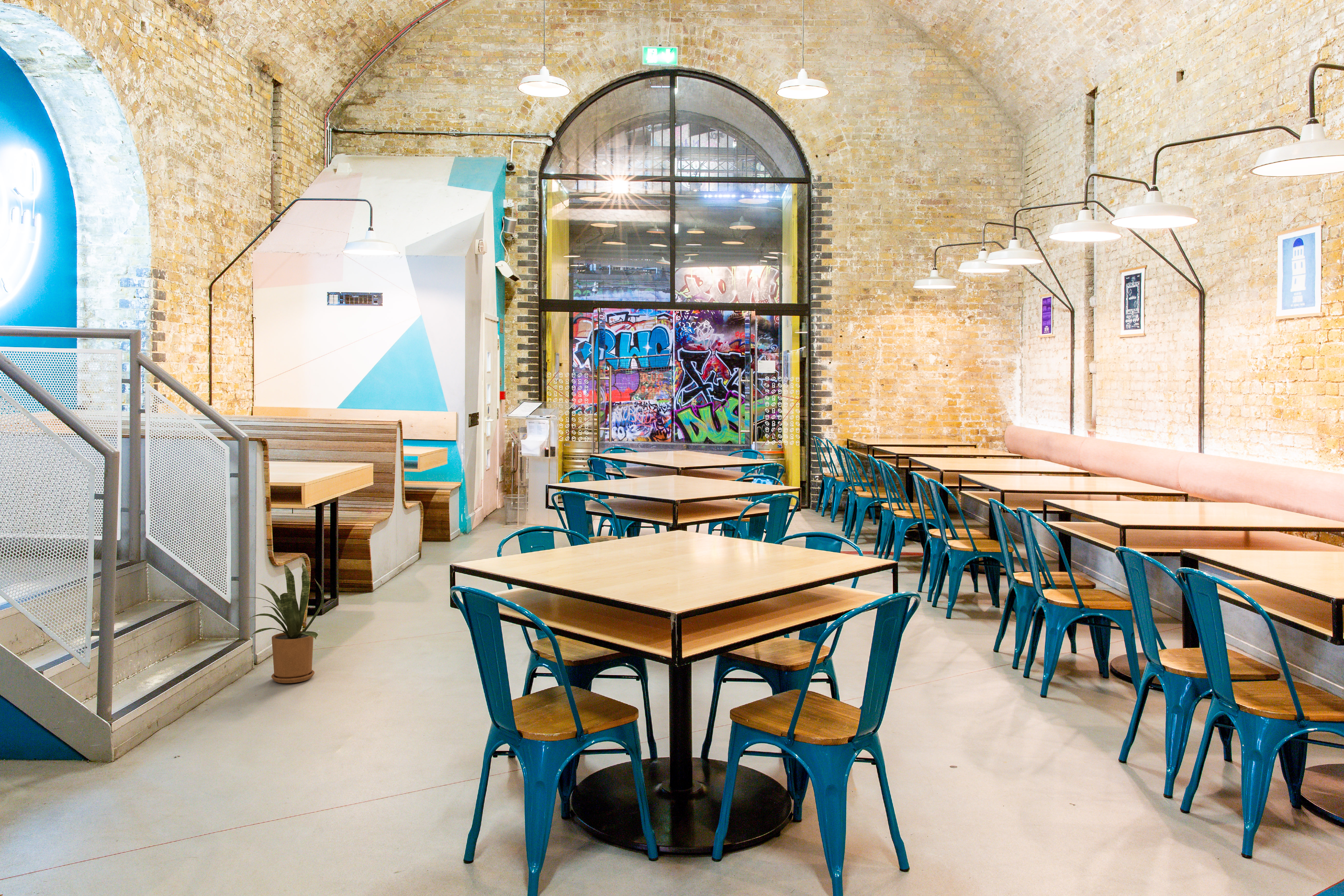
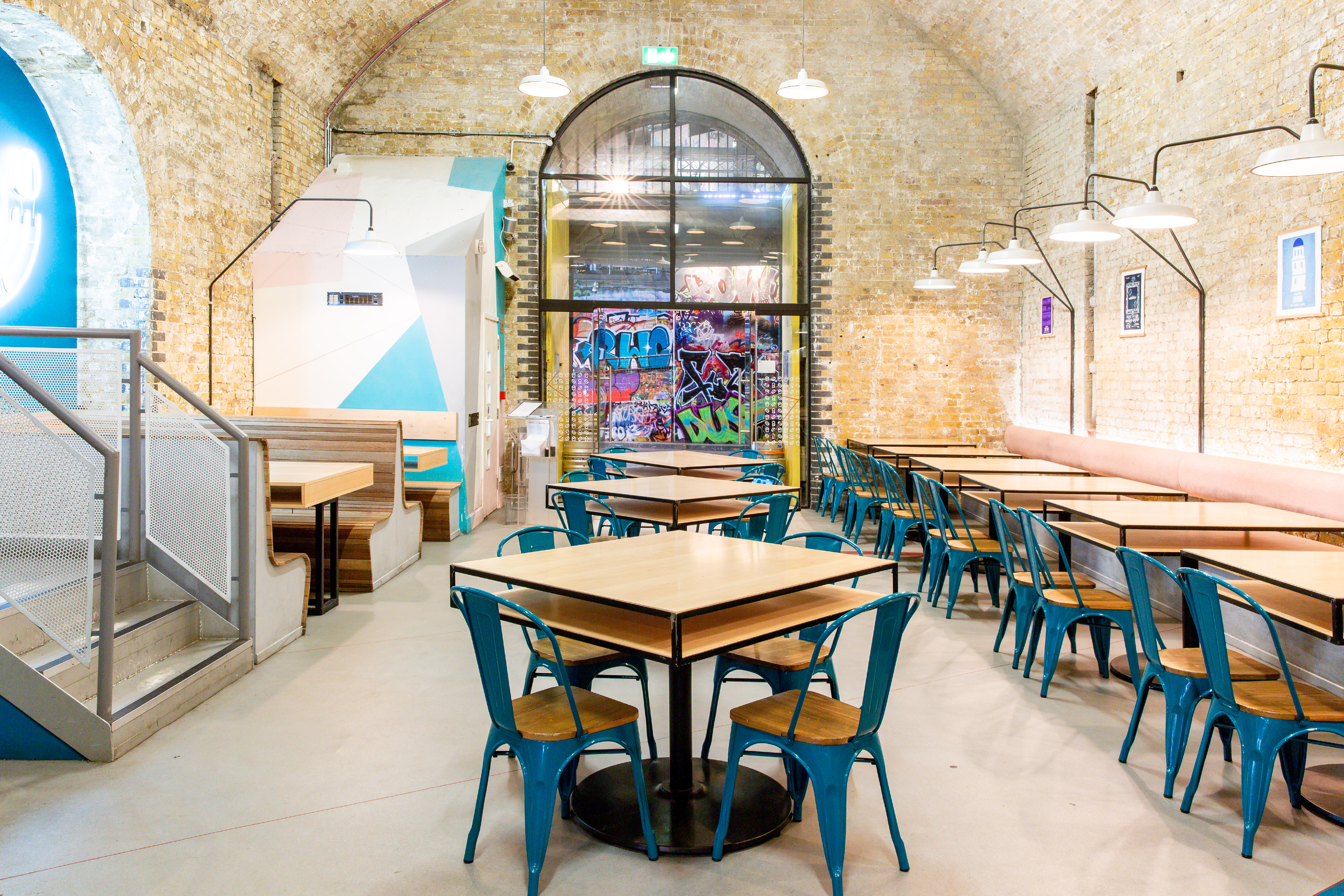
- house plant [243,563,325,684]
